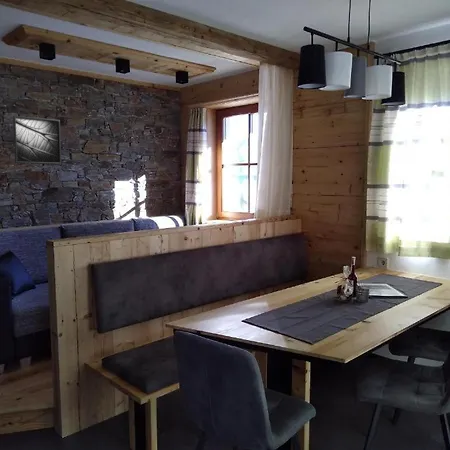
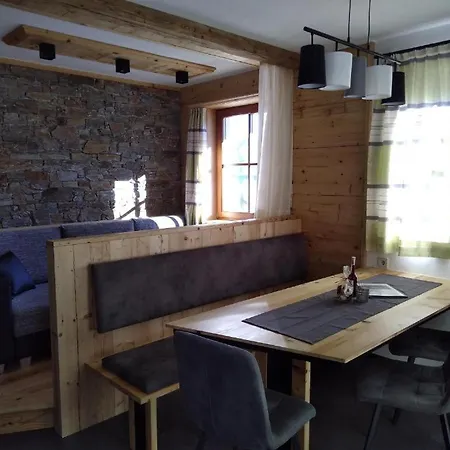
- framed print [12,115,62,165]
